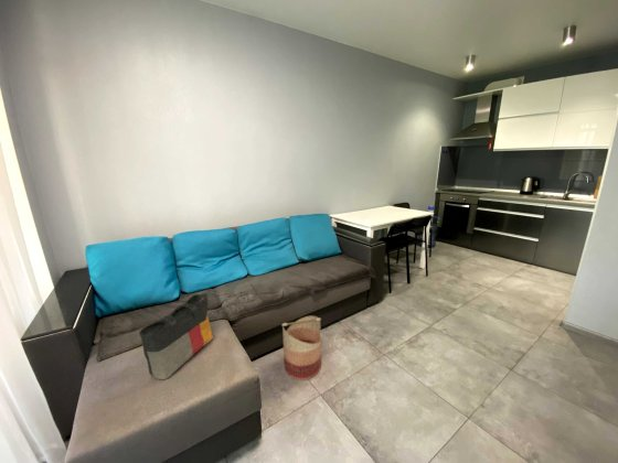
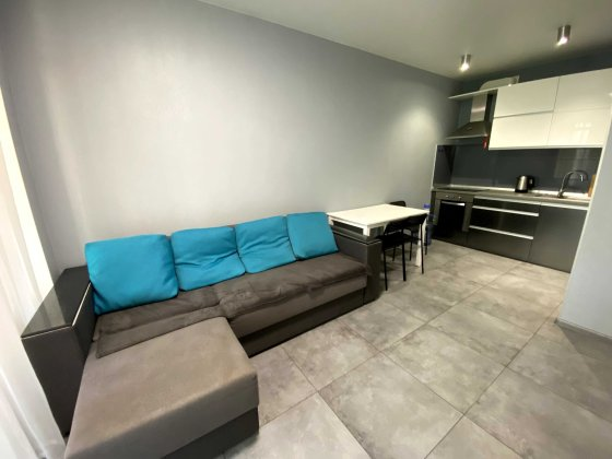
- tote bag [138,292,214,380]
- basket [280,315,322,380]
